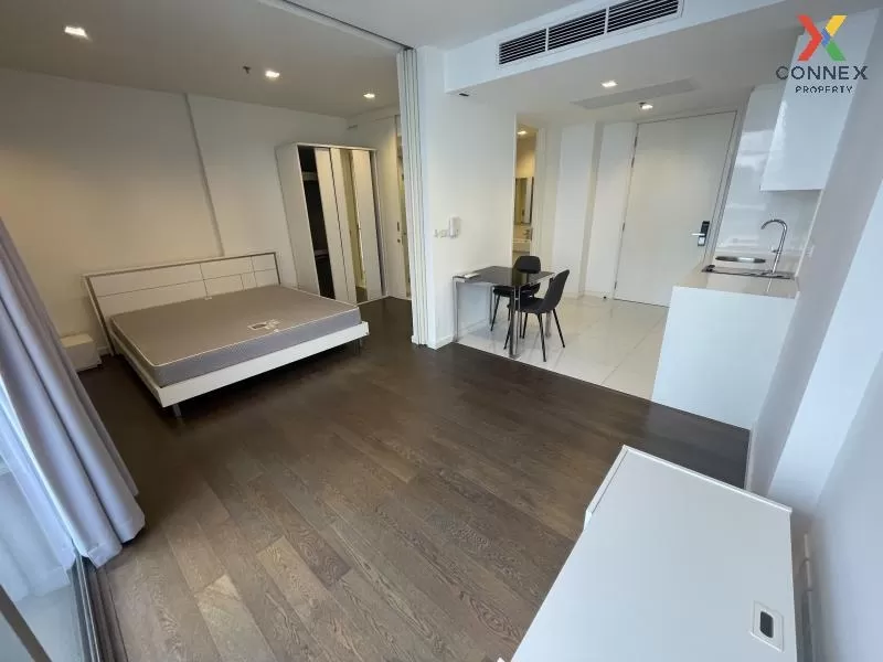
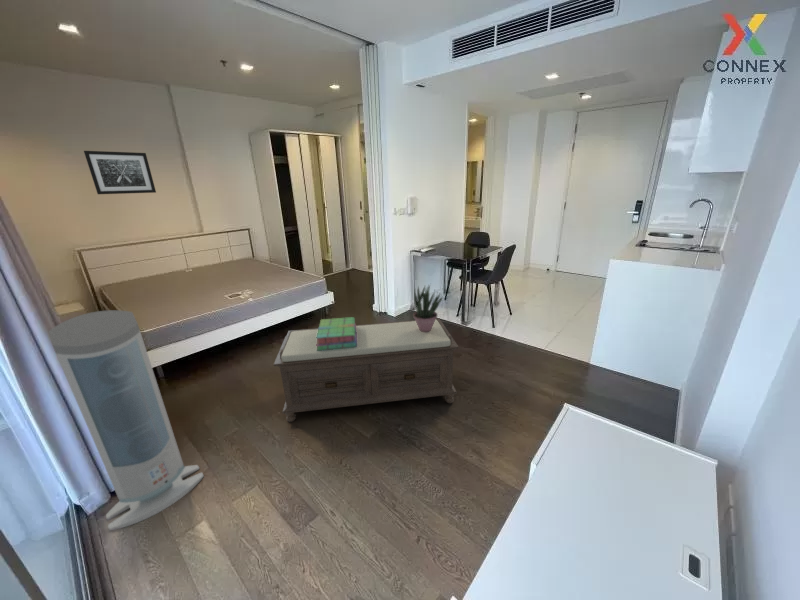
+ bench [272,317,460,423]
+ wall art [83,150,157,195]
+ air purifier [47,309,205,532]
+ stack of books [316,316,357,351]
+ potted plant [412,283,444,332]
